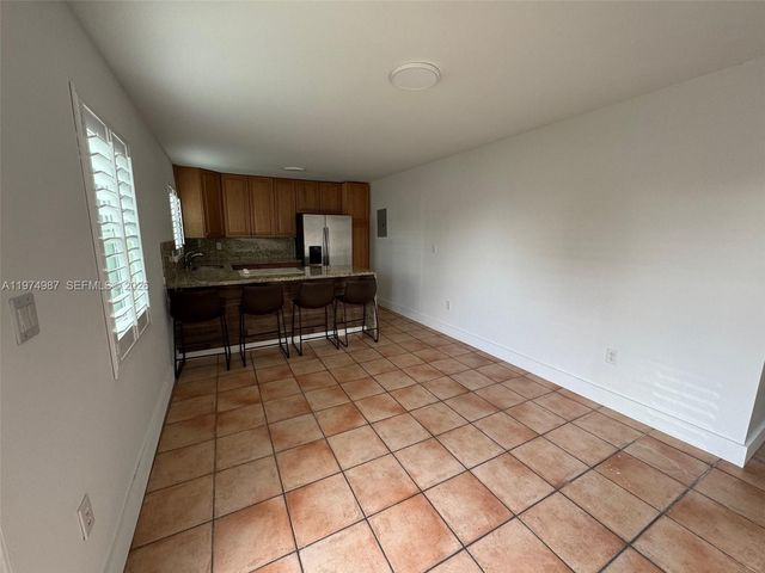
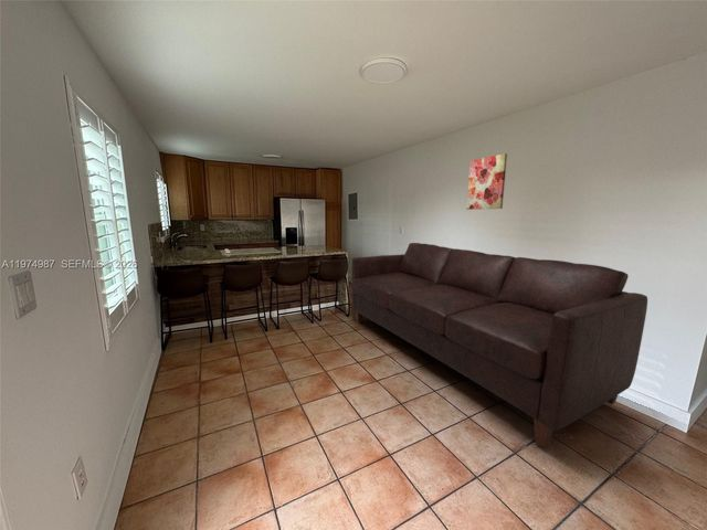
+ sofa [350,242,648,449]
+ wall art [466,152,508,211]
